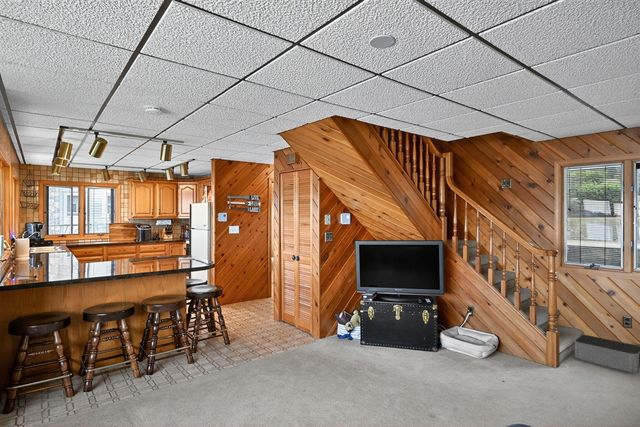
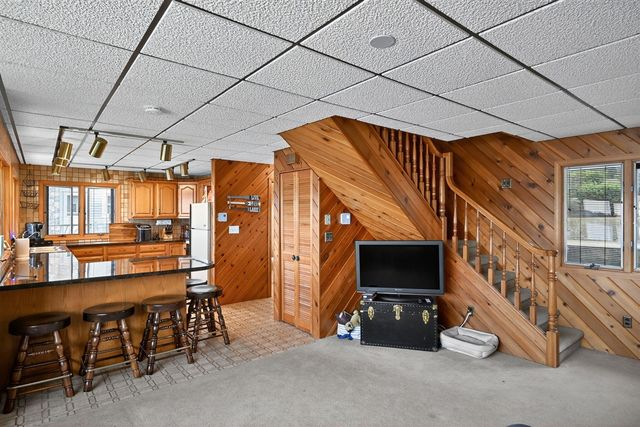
- storage bin [574,334,640,374]
